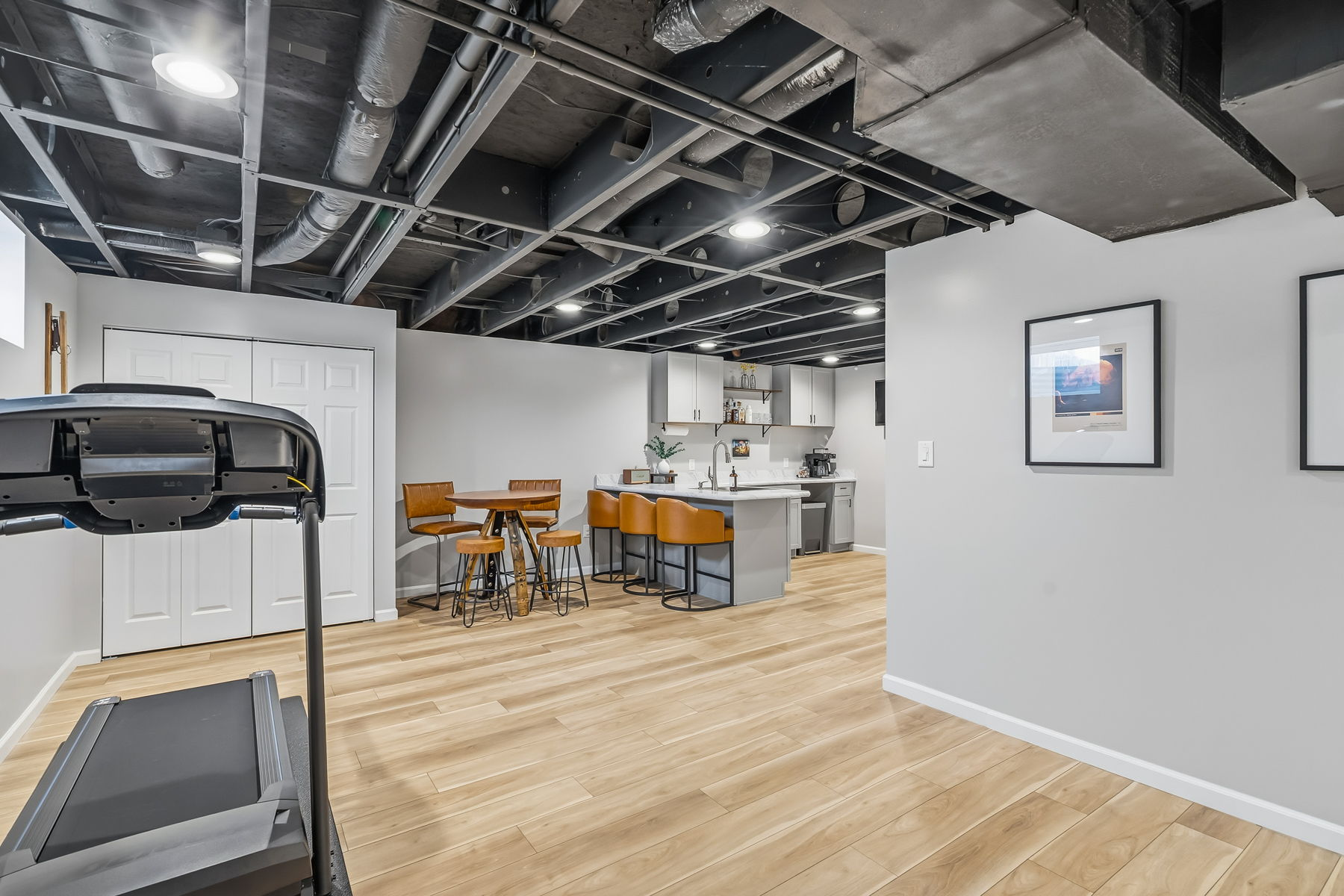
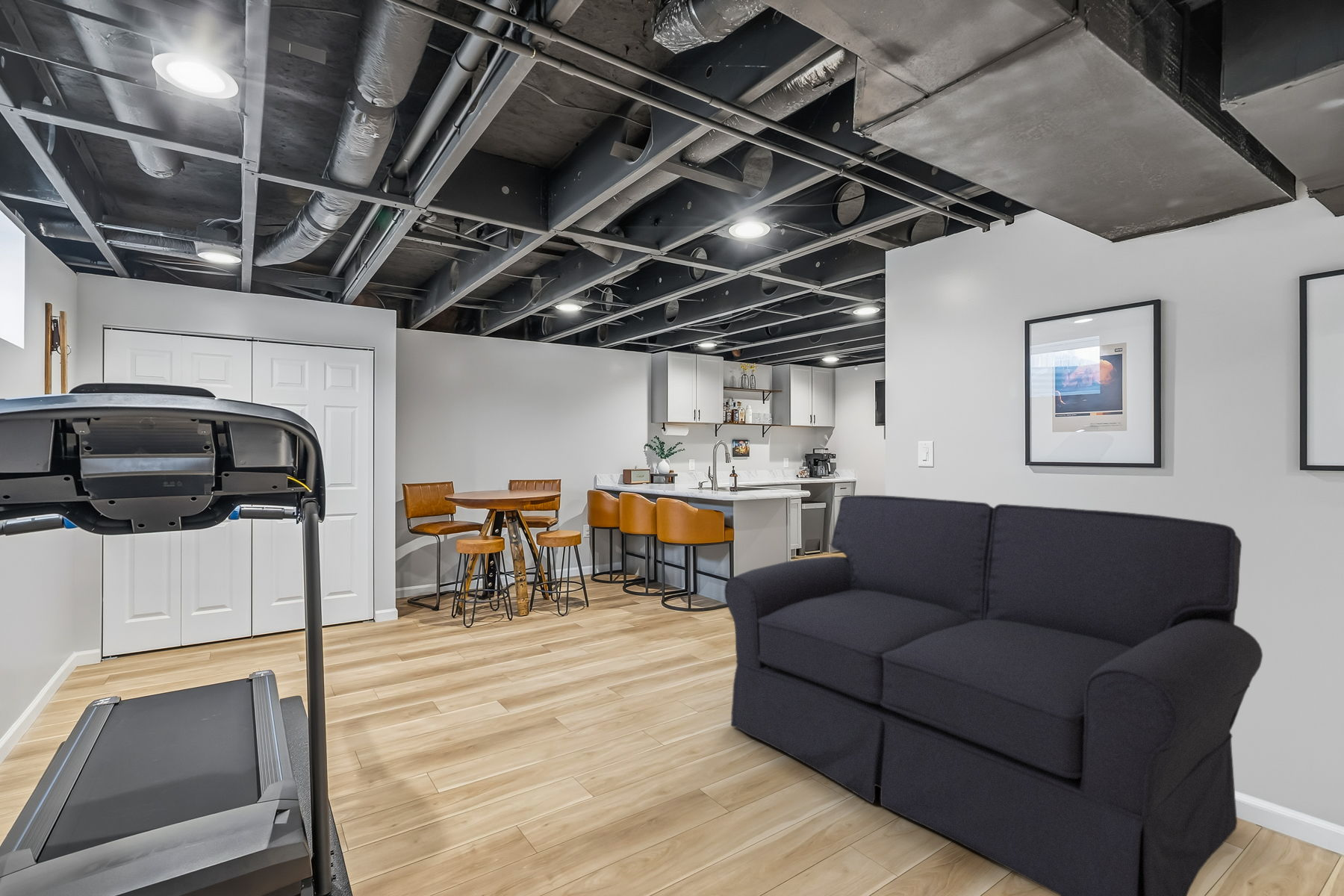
+ sofa [724,494,1263,896]
